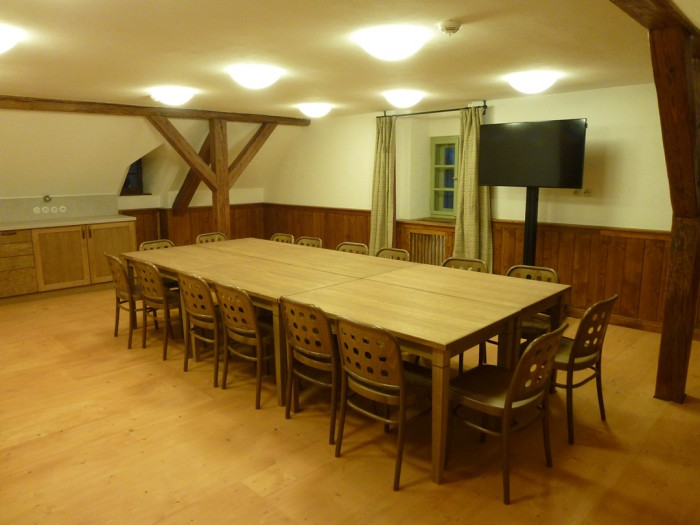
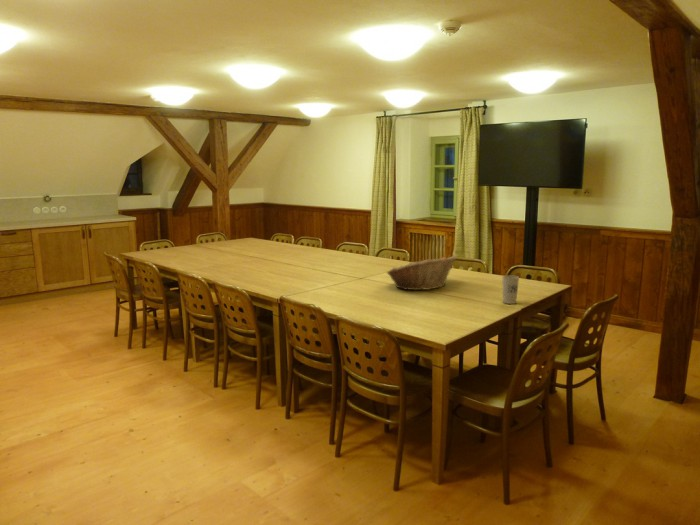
+ cup [501,274,520,305]
+ fruit basket [386,255,458,291]
